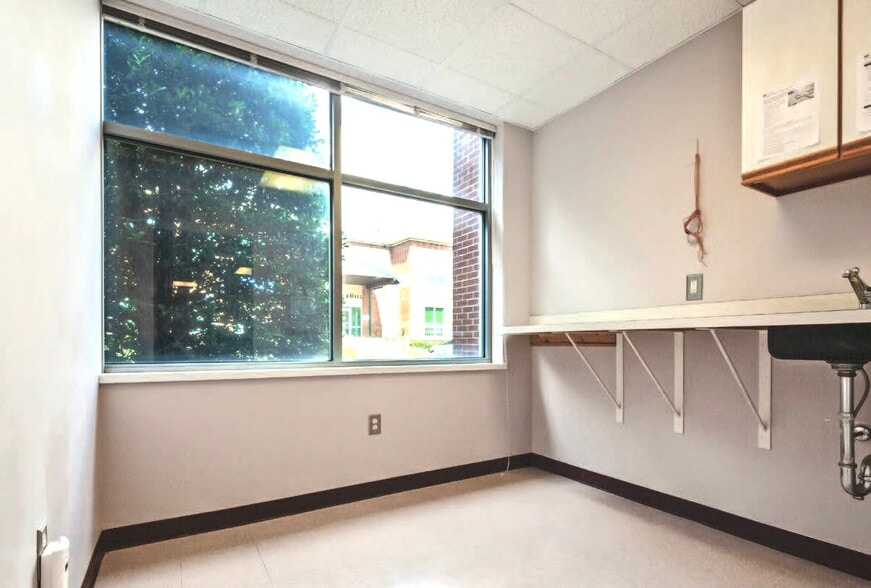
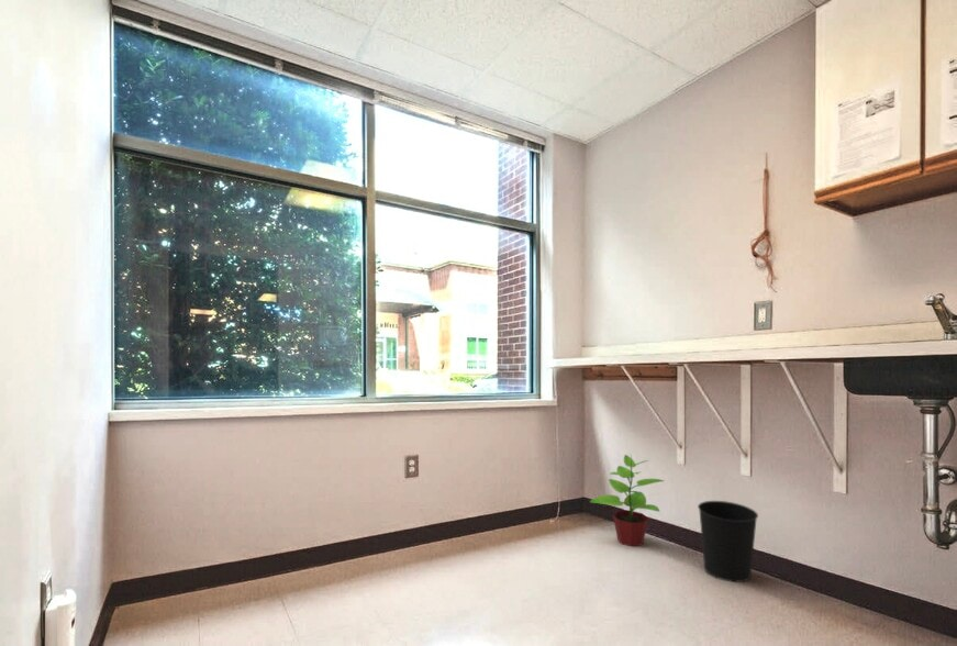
+ potted plant [589,454,665,547]
+ wastebasket [697,500,759,583]
